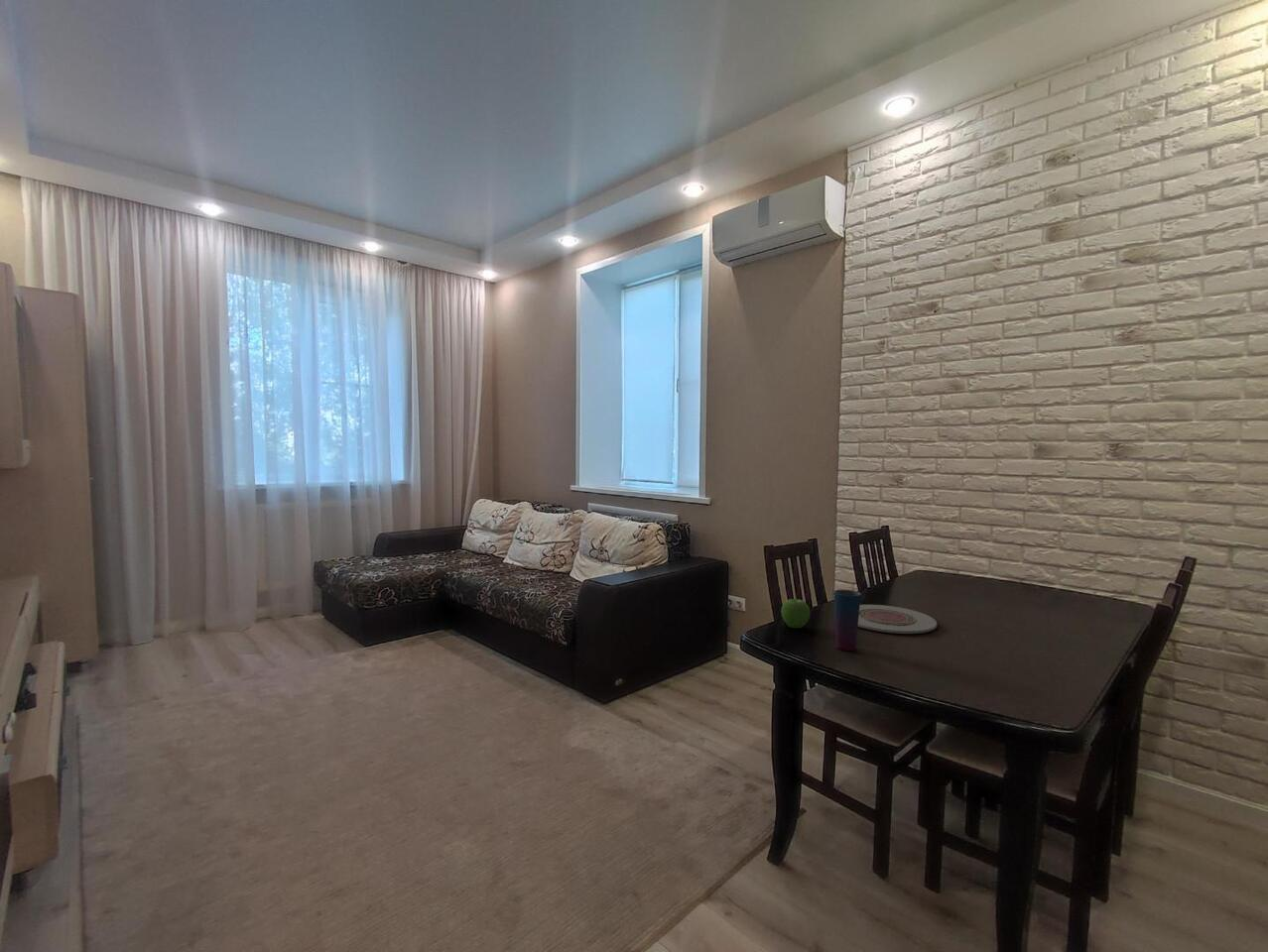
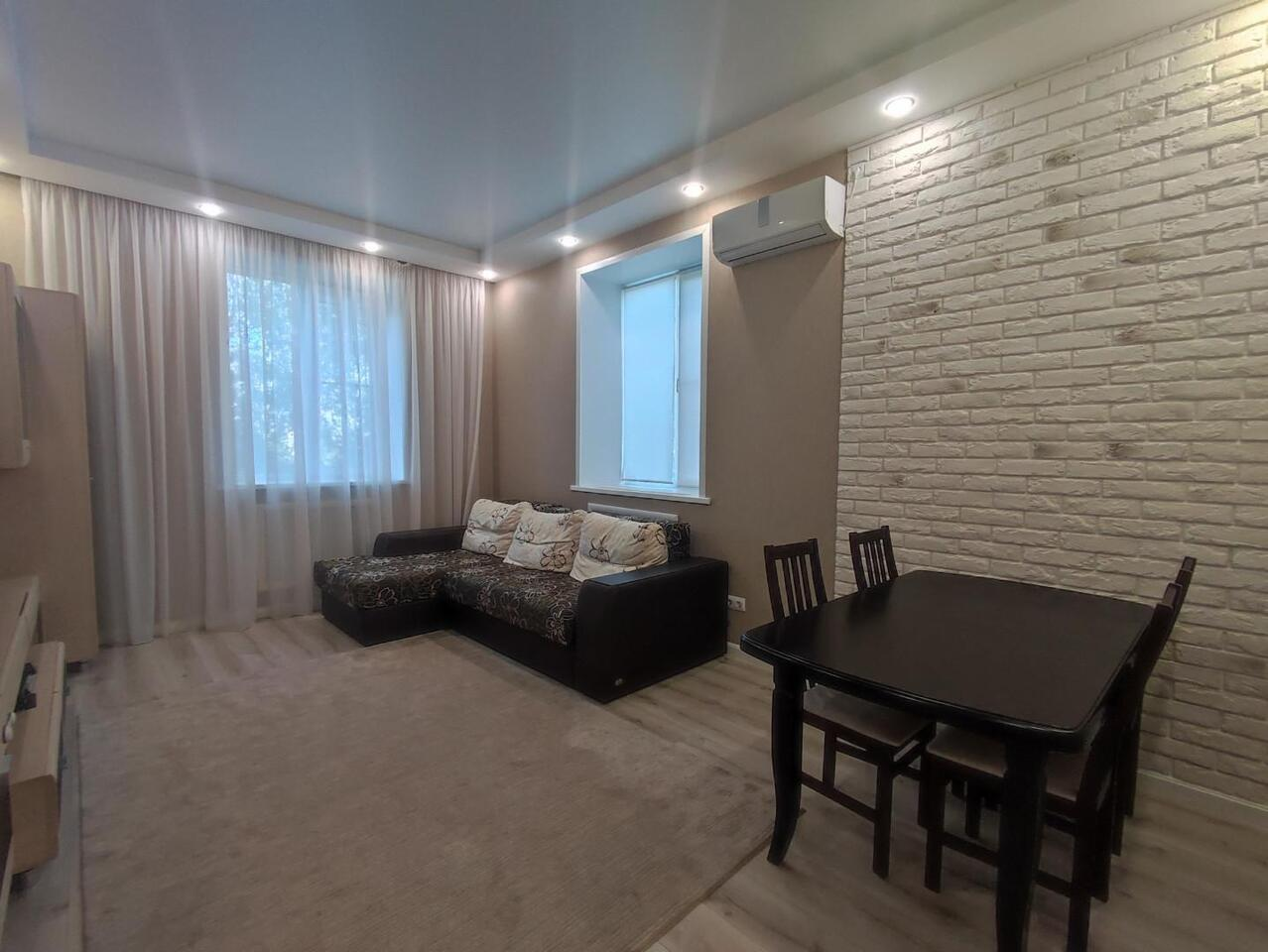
- fruit [780,598,811,629]
- cup [833,588,862,652]
- plate [858,604,938,635]
